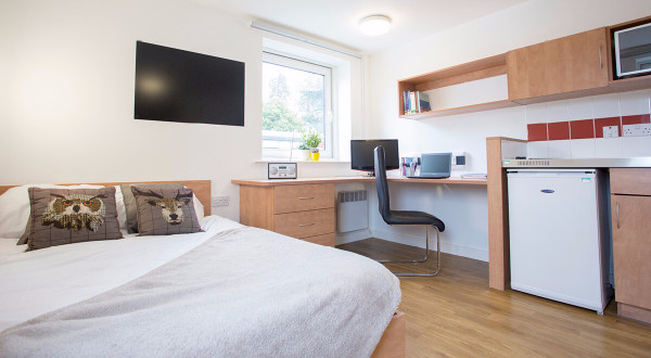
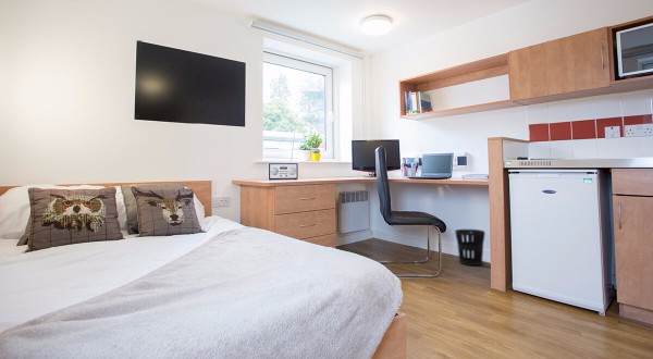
+ wastebasket [454,228,486,267]
